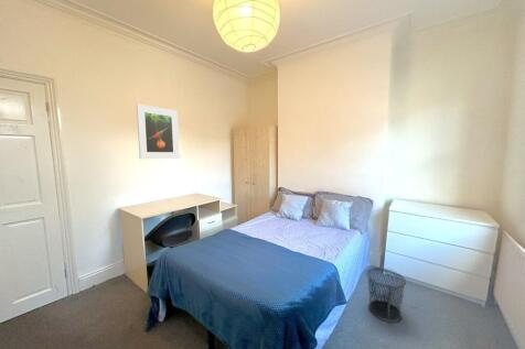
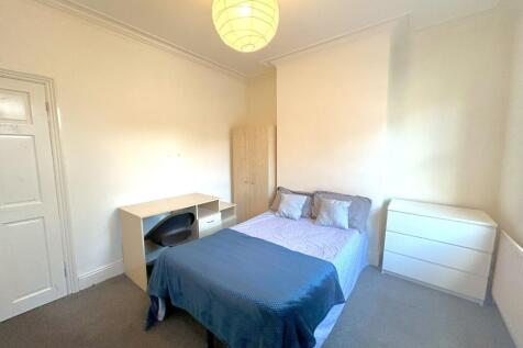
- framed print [136,103,181,160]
- waste bin [365,266,407,323]
